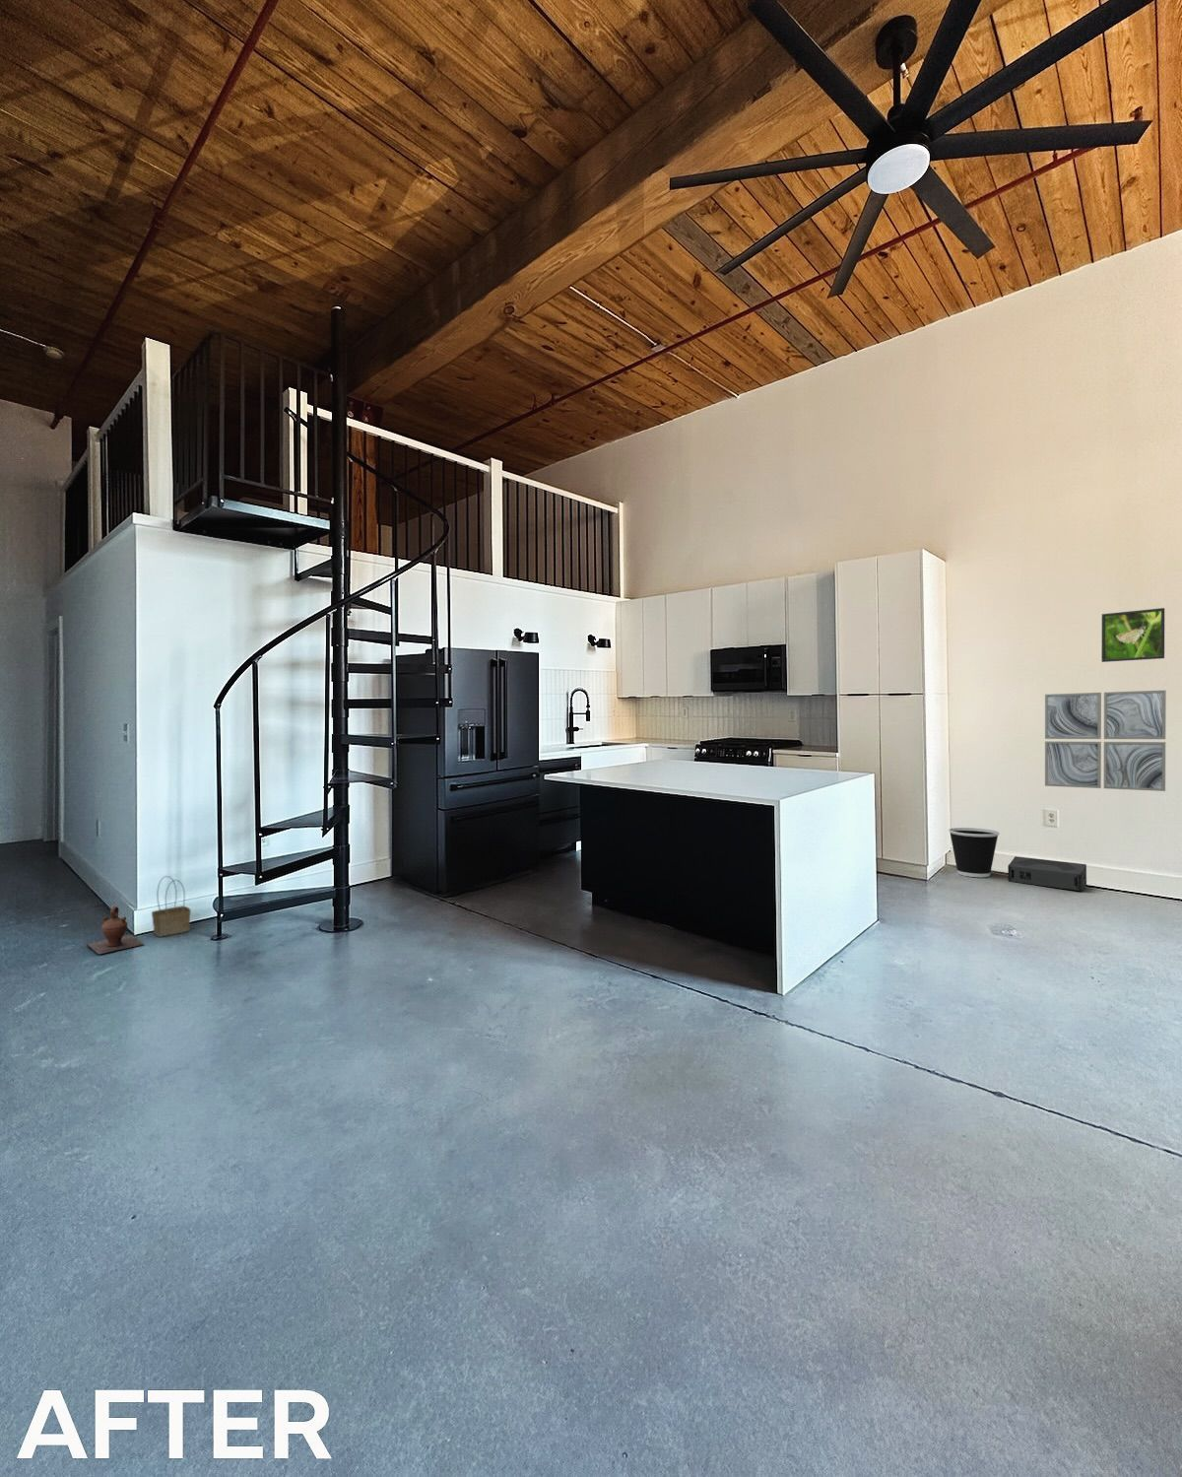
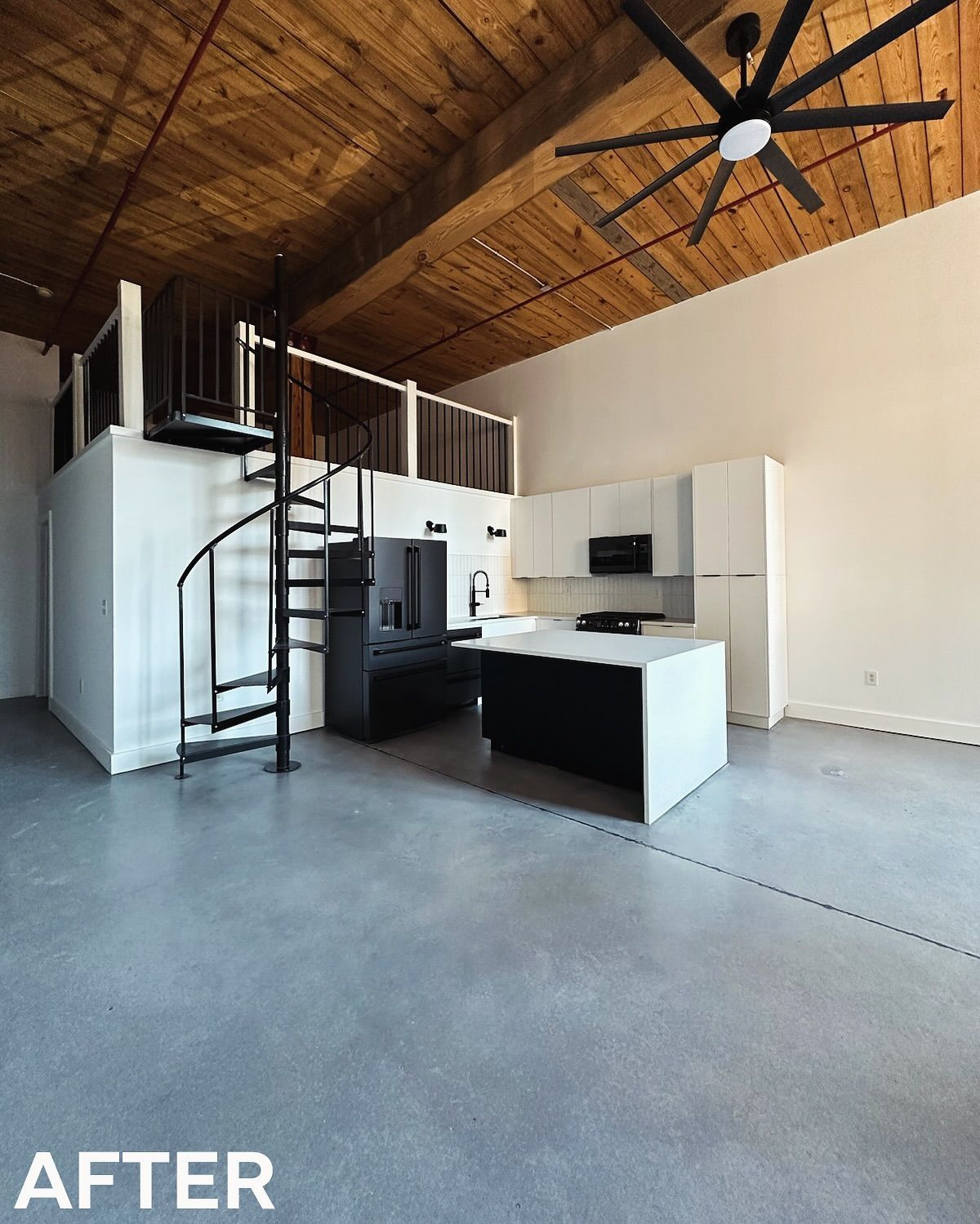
- wall art [1045,690,1168,793]
- basket [151,875,192,938]
- speaker [1007,856,1088,892]
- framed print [1100,607,1165,664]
- ceramic jug [86,905,145,954]
- wastebasket [948,827,1000,878]
